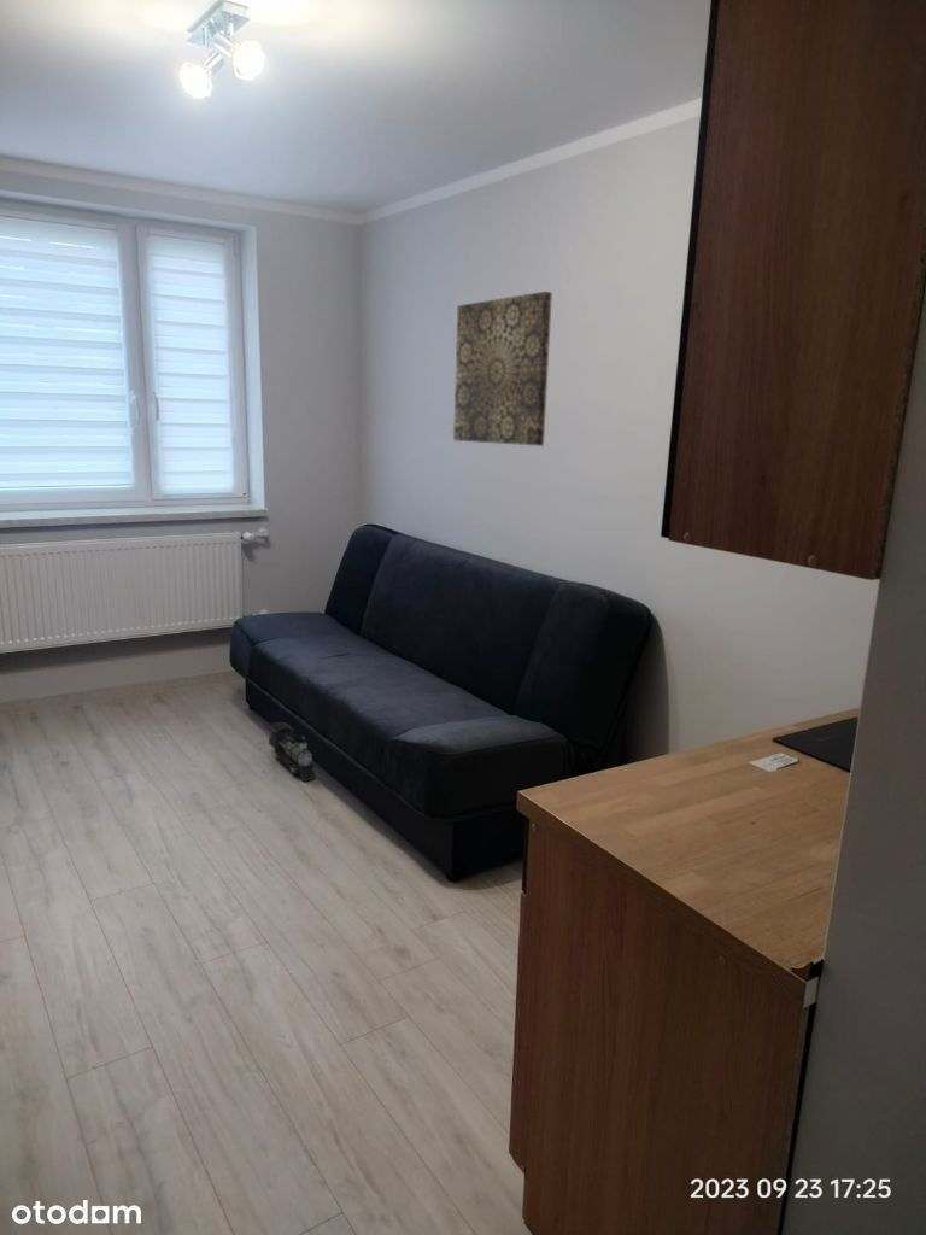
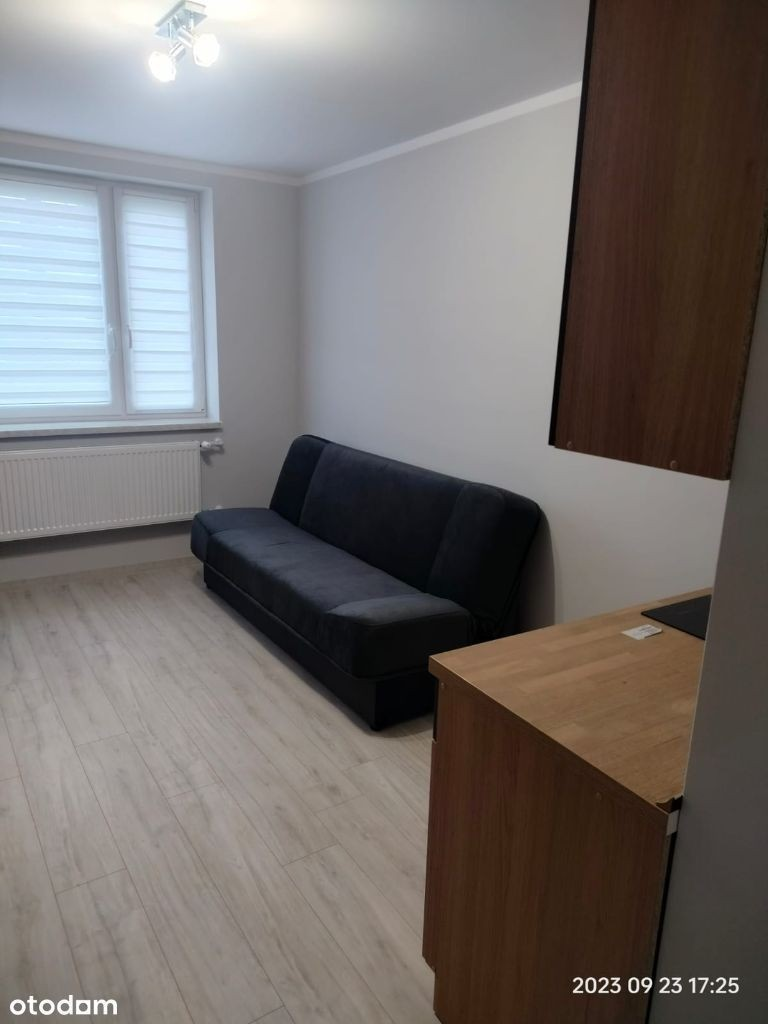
- toy train [266,720,317,783]
- wall art [452,291,553,447]
